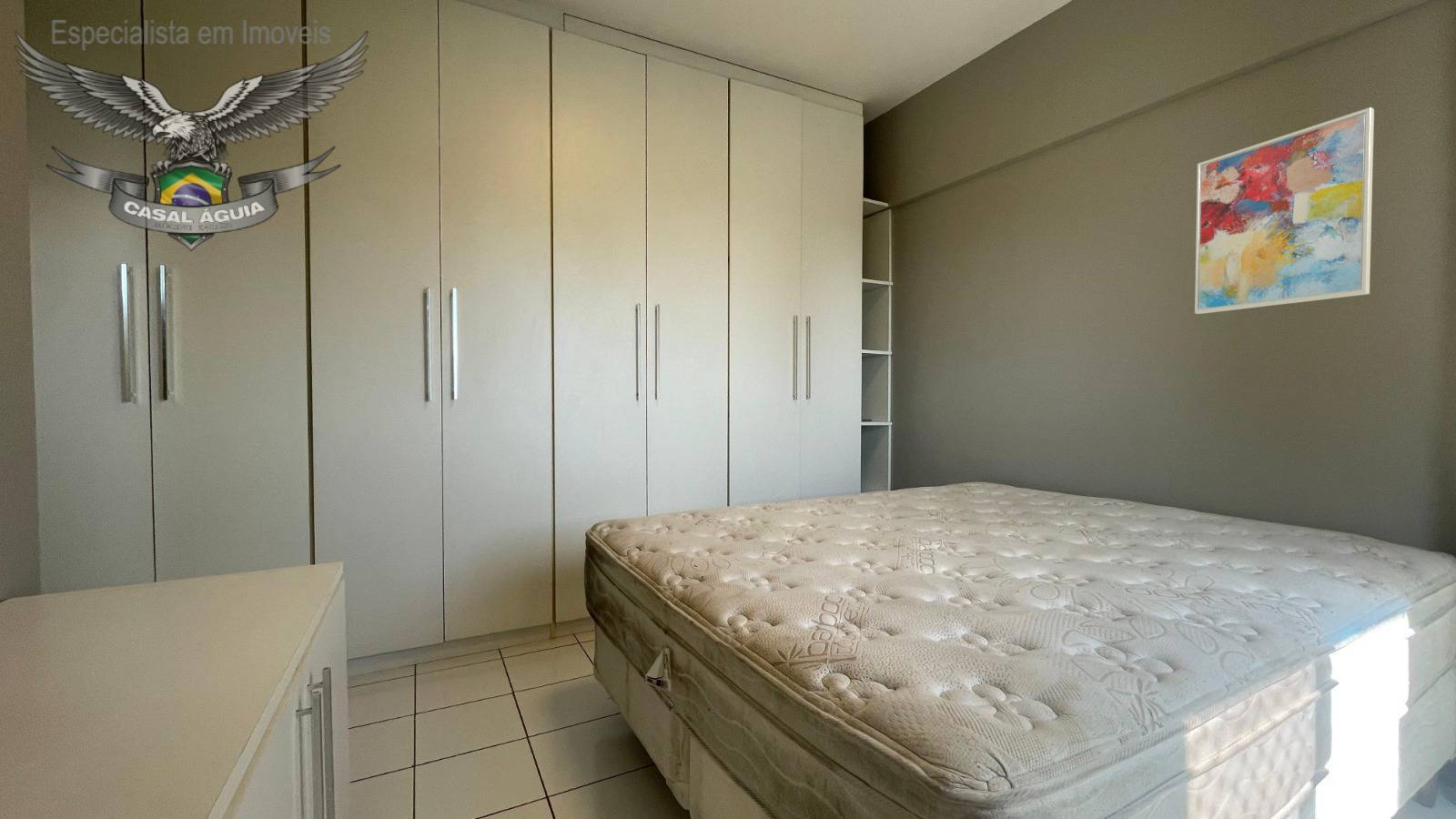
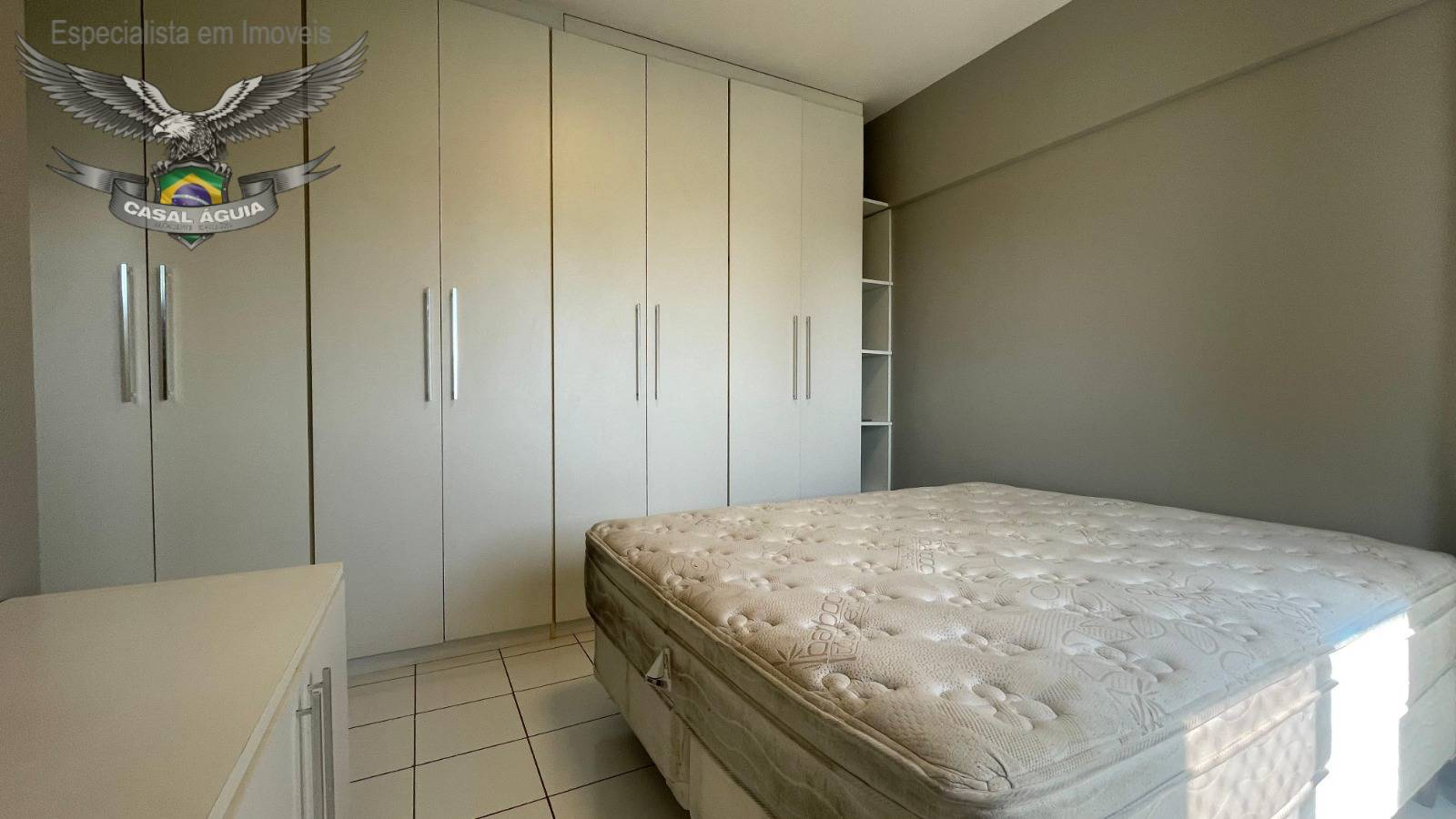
- wall art [1194,106,1375,315]
